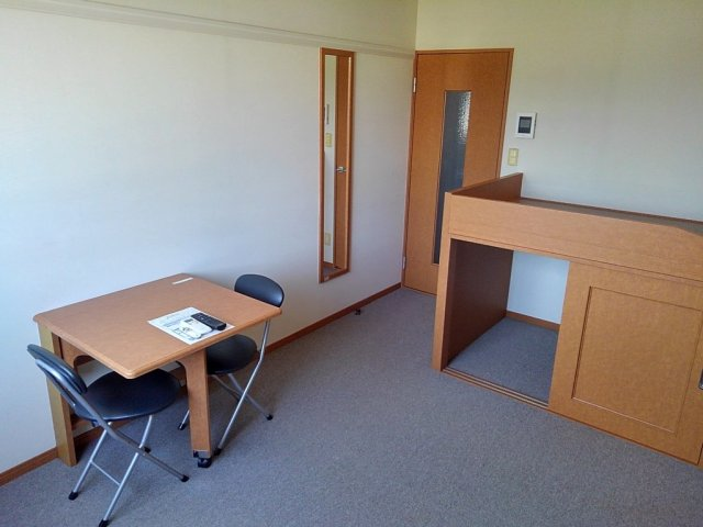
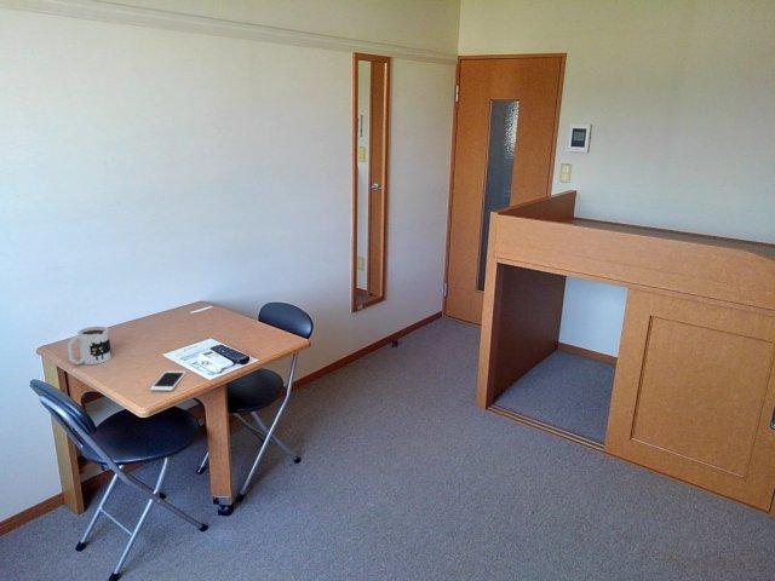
+ cell phone [149,370,188,392]
+ mug [67,326,113,366]
